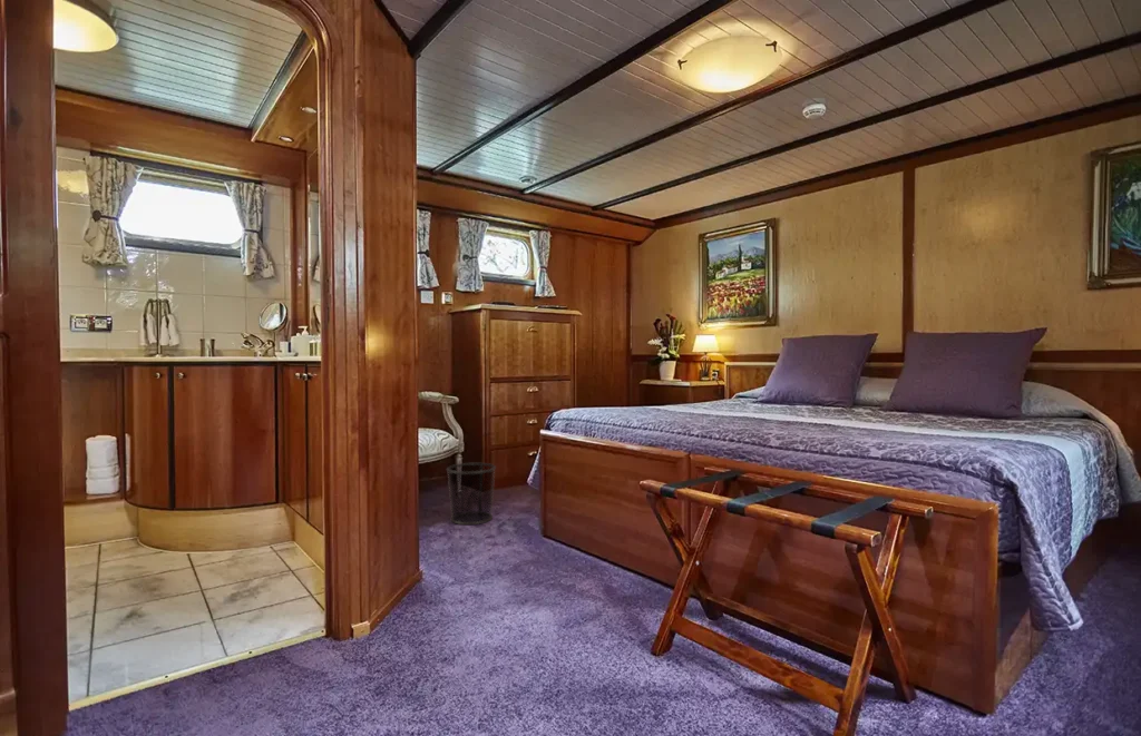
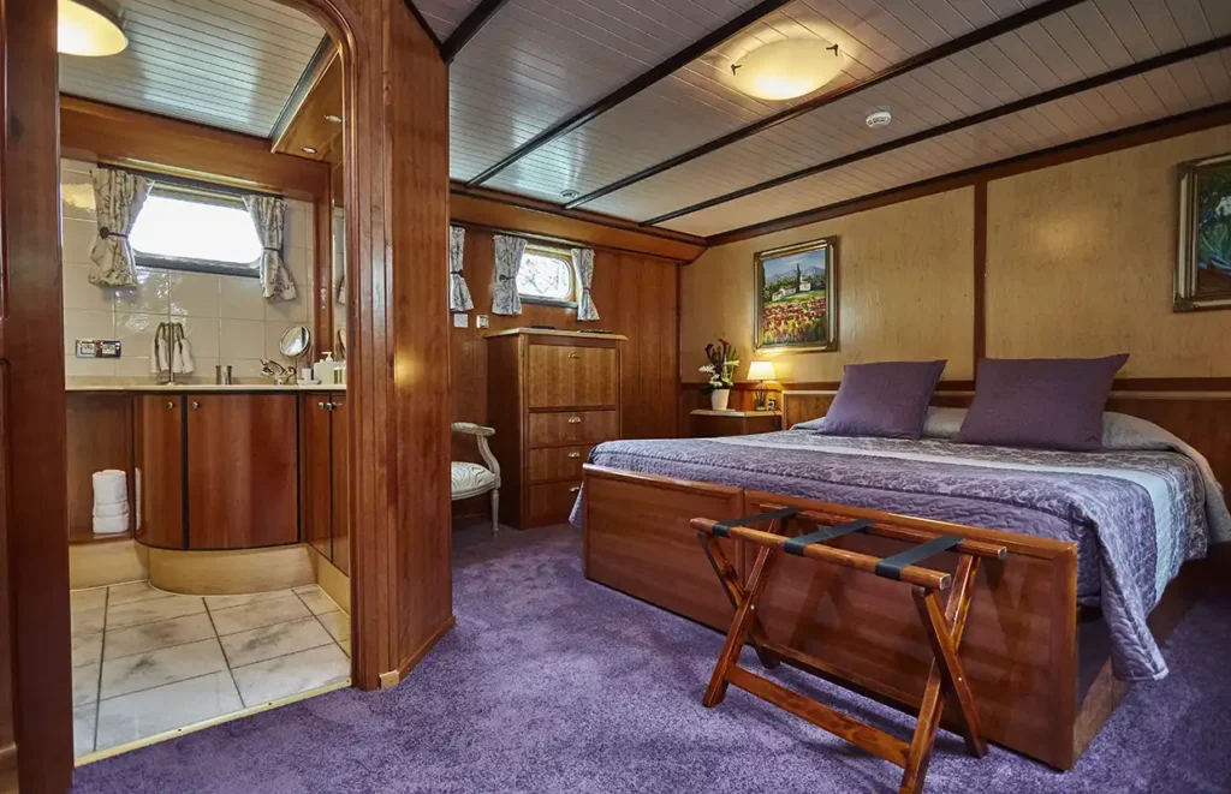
- waste bin [446,462,497,526]
